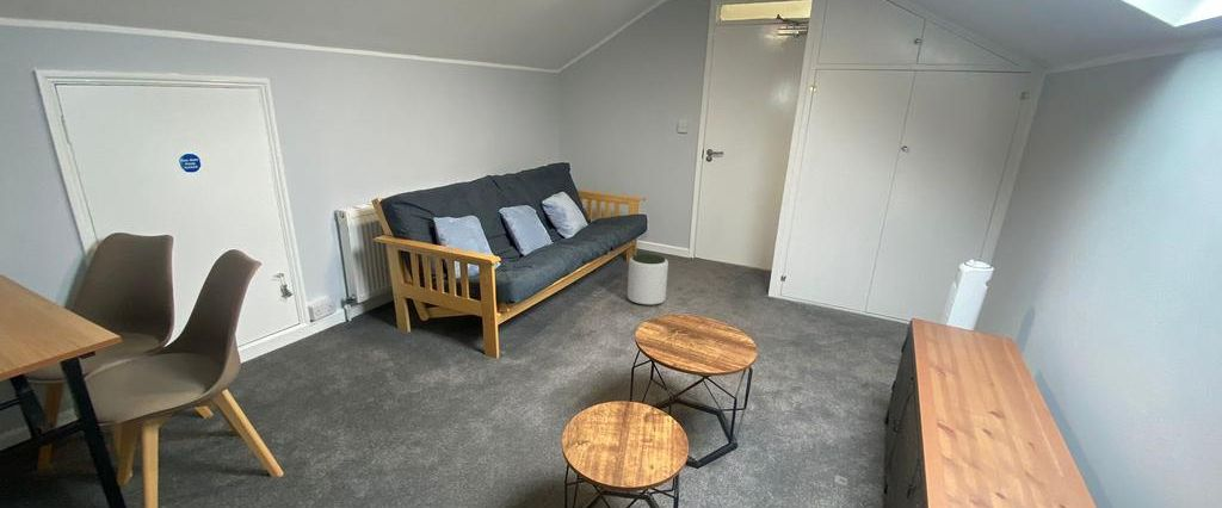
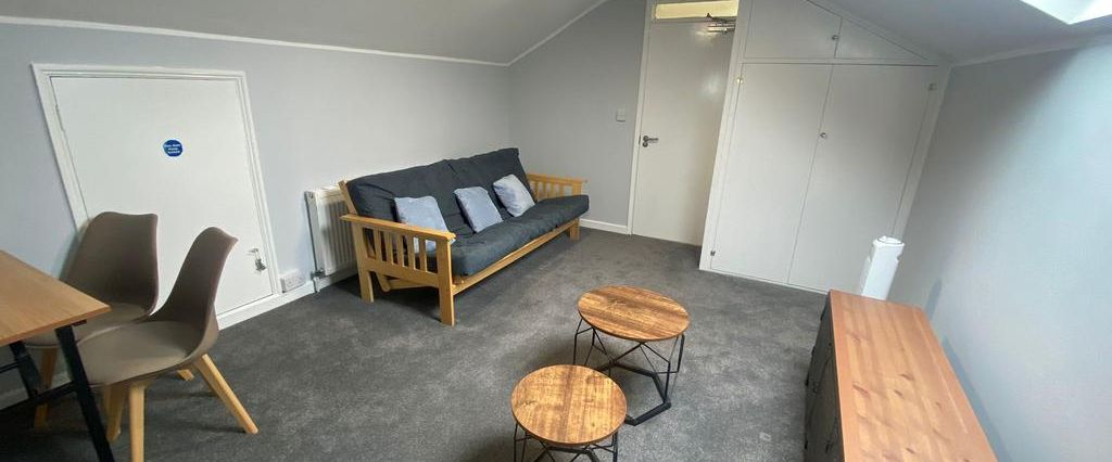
- plant pot [627,253,669,306]
